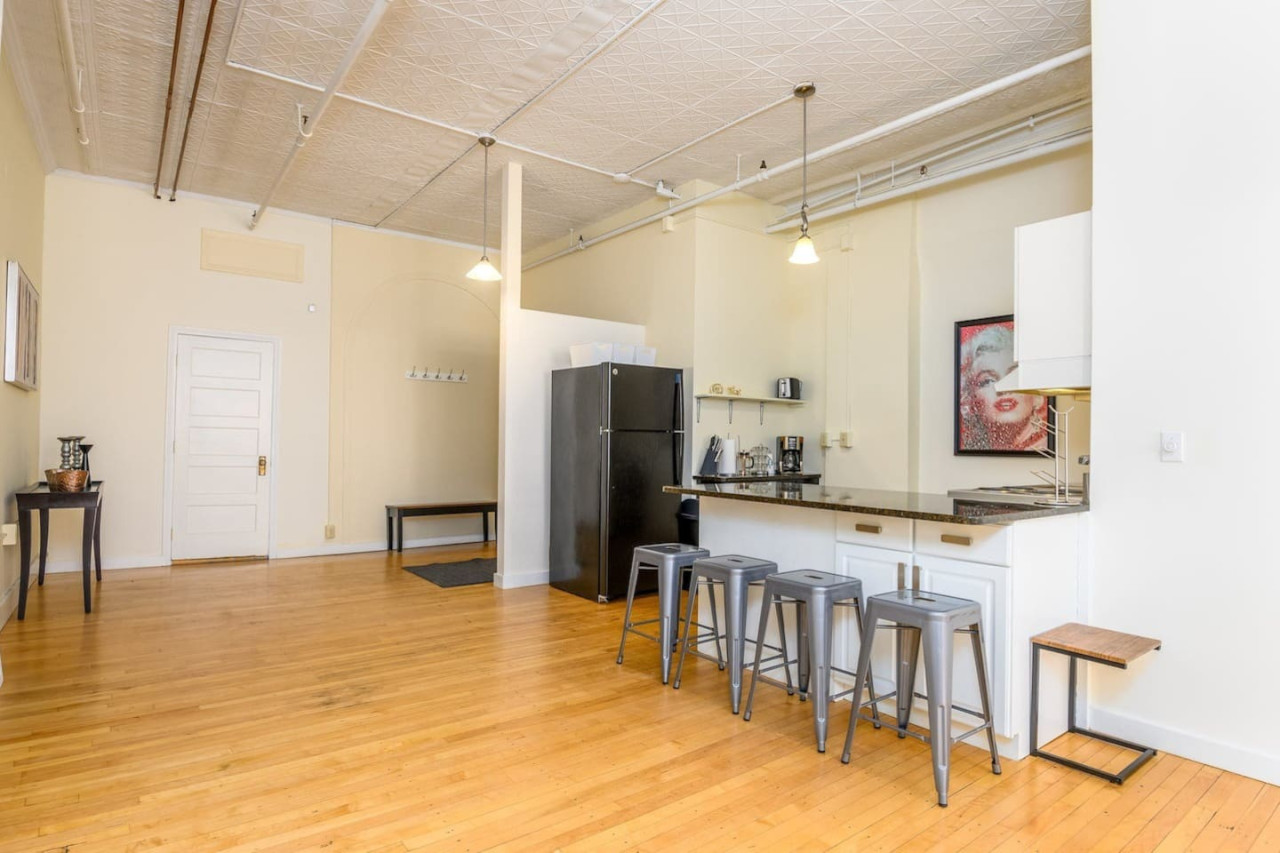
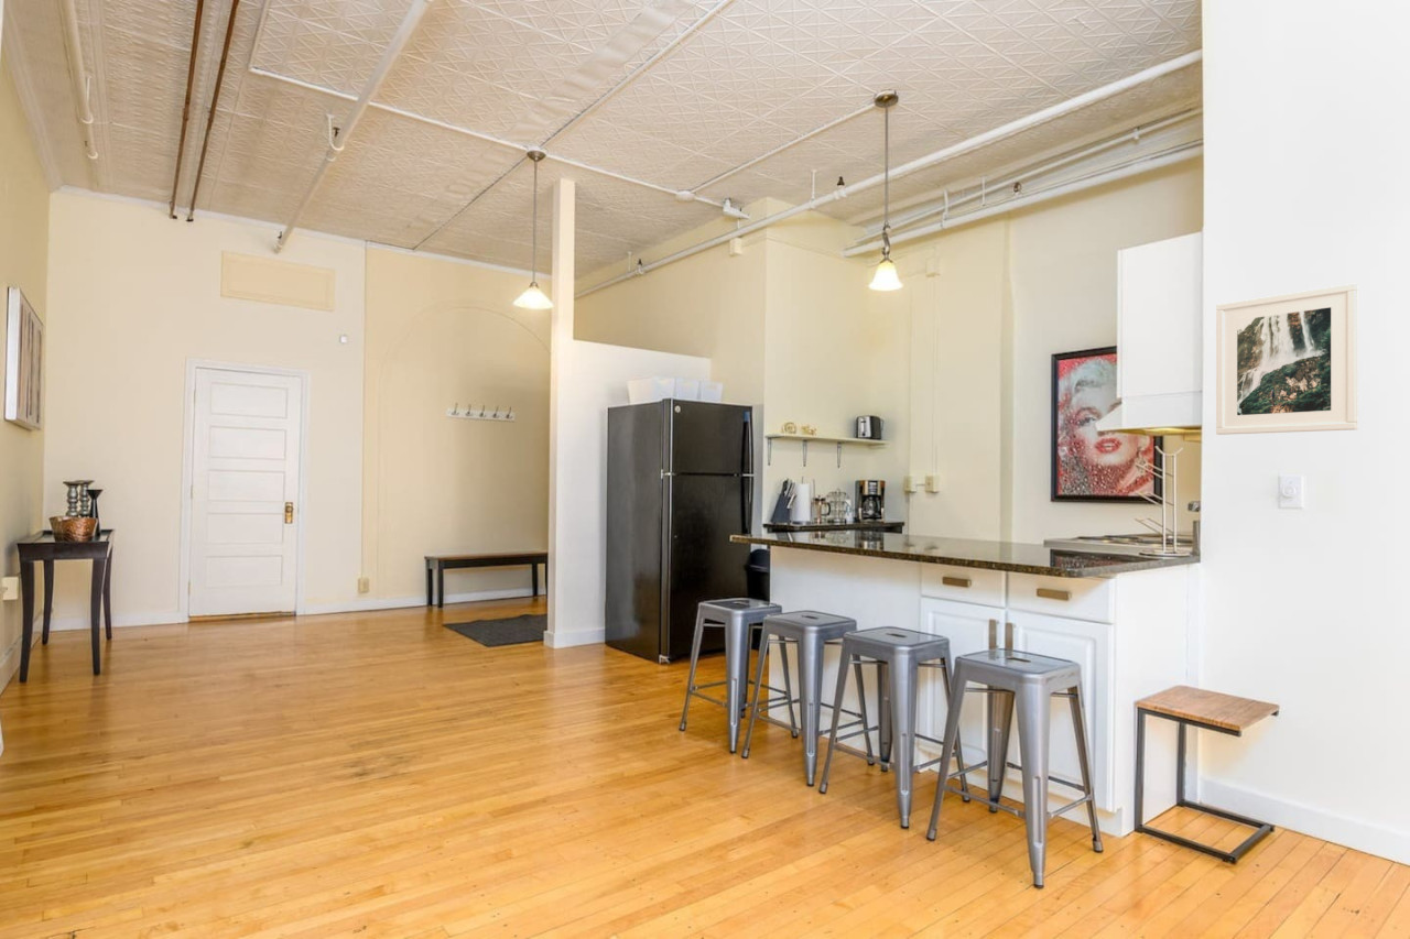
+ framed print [1215,283,1358,436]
